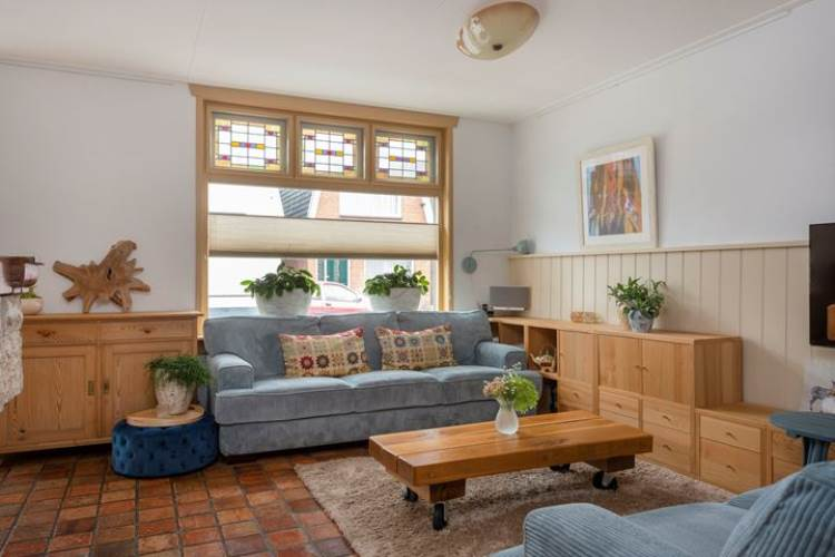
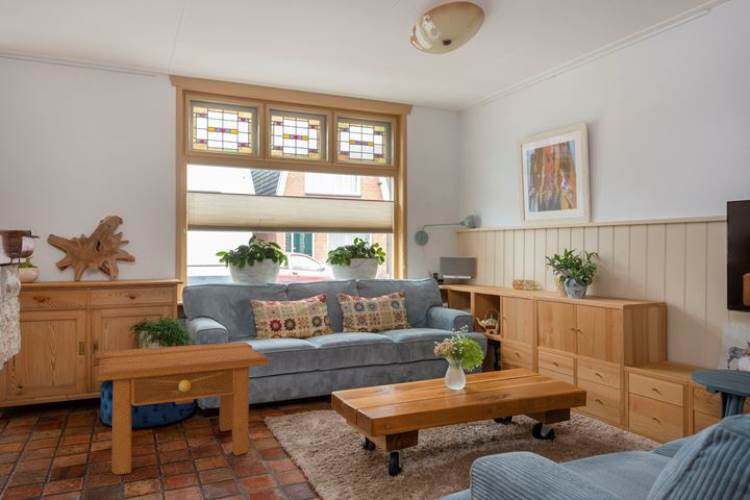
+ side table [93,341,269,475]
